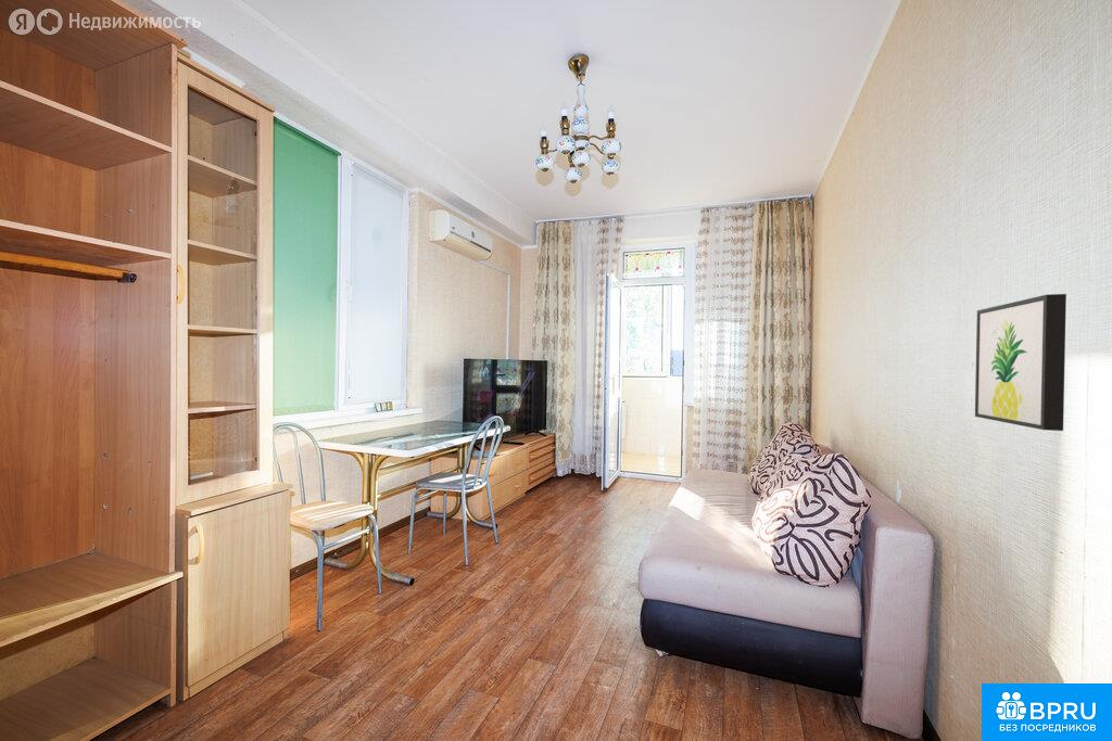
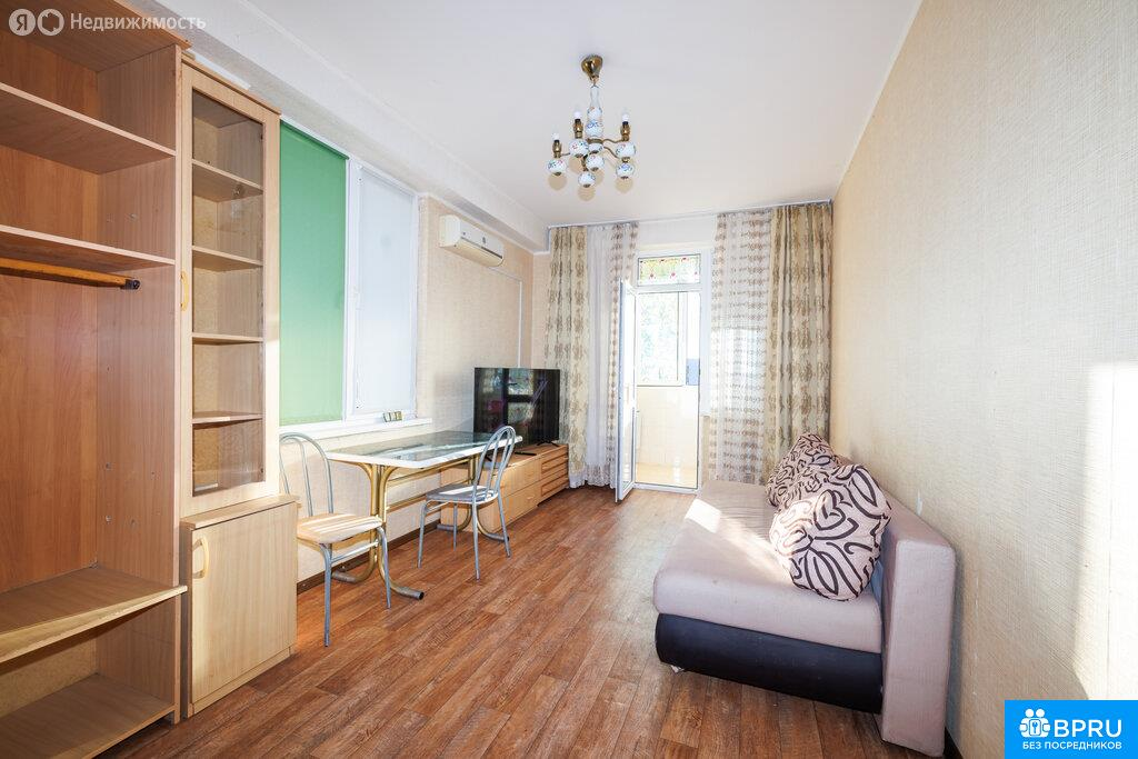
- wall art [974,293,1067,432]
